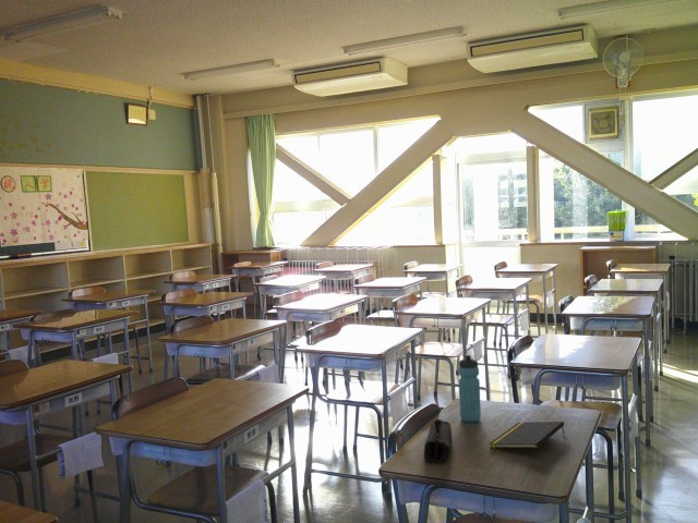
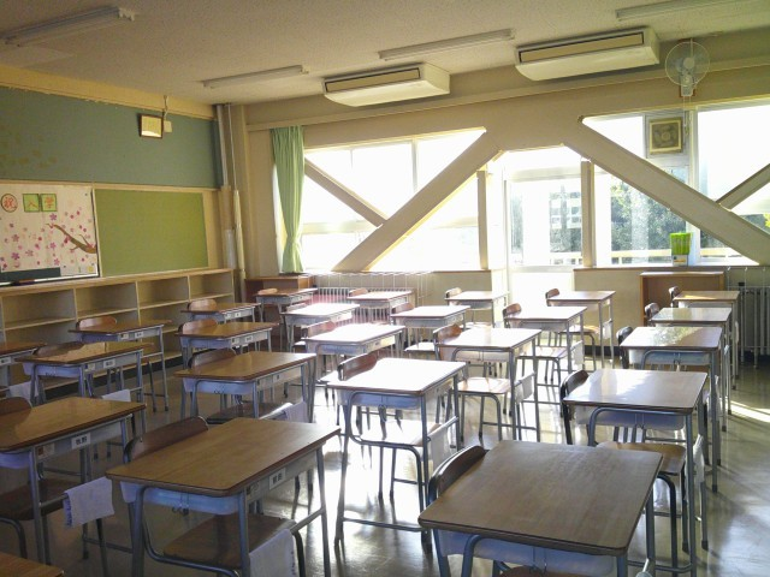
- notepad [488,421,565,449]
- water bottle [457,354,482,423]
- pencil case [423,417,454,463]
